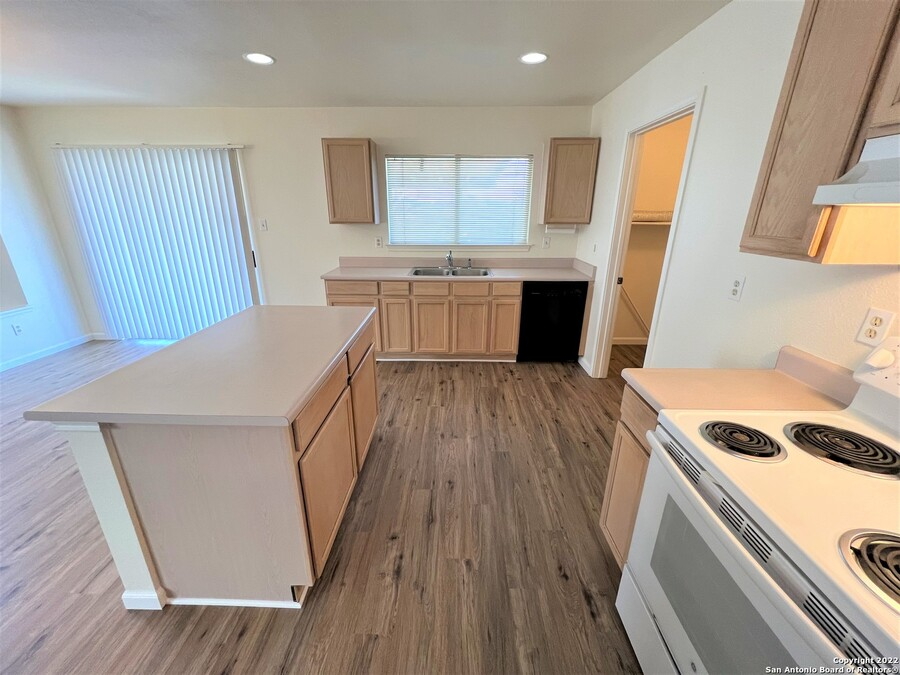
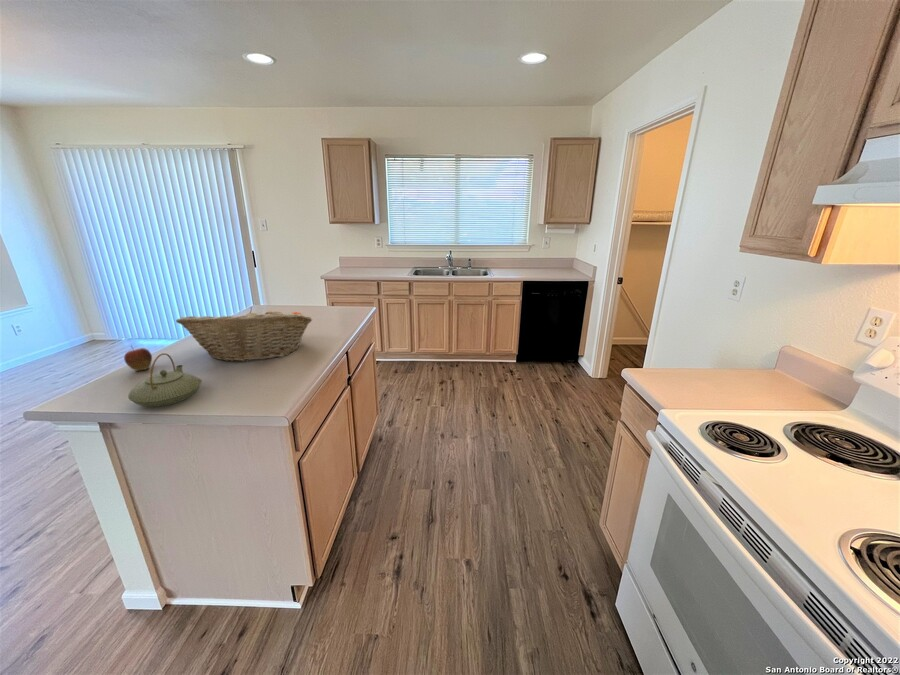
+ fruit basket [175,306,314,363]
+ apple [123,345,153,372]
+ teapot [127,352,203,408]
